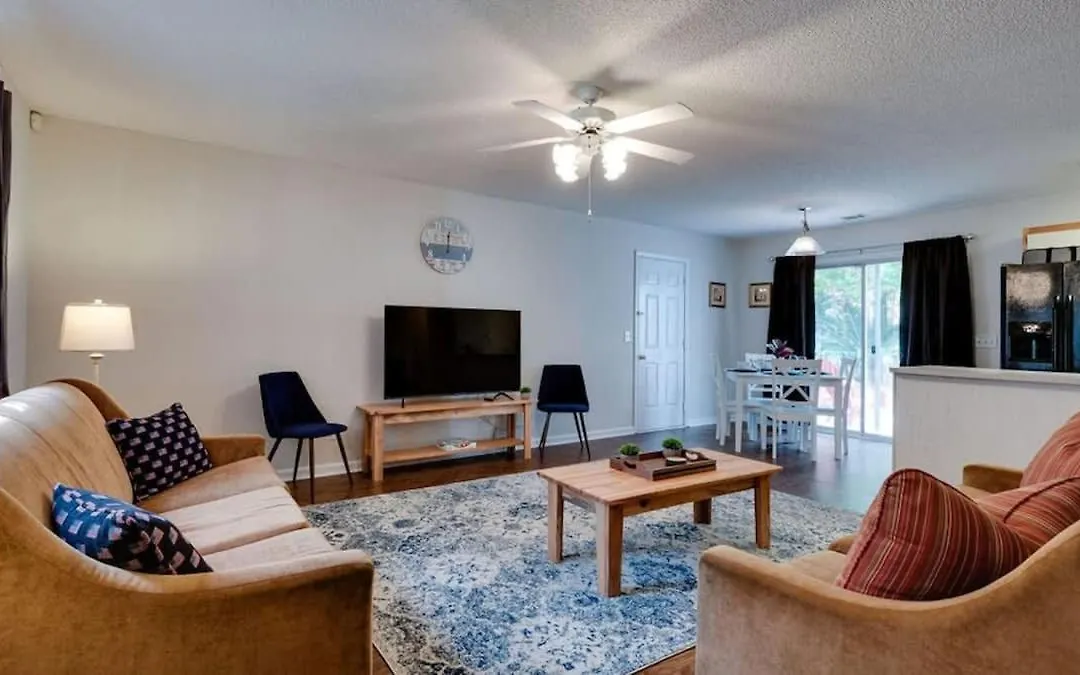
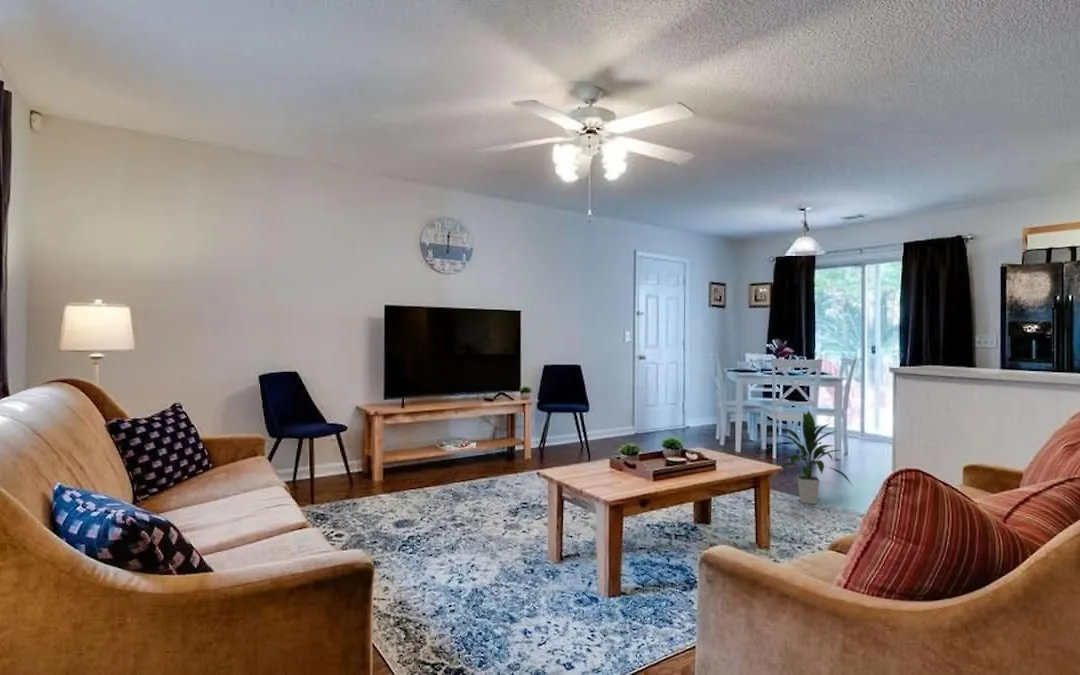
+ indoor plant [775,409,853,505]
